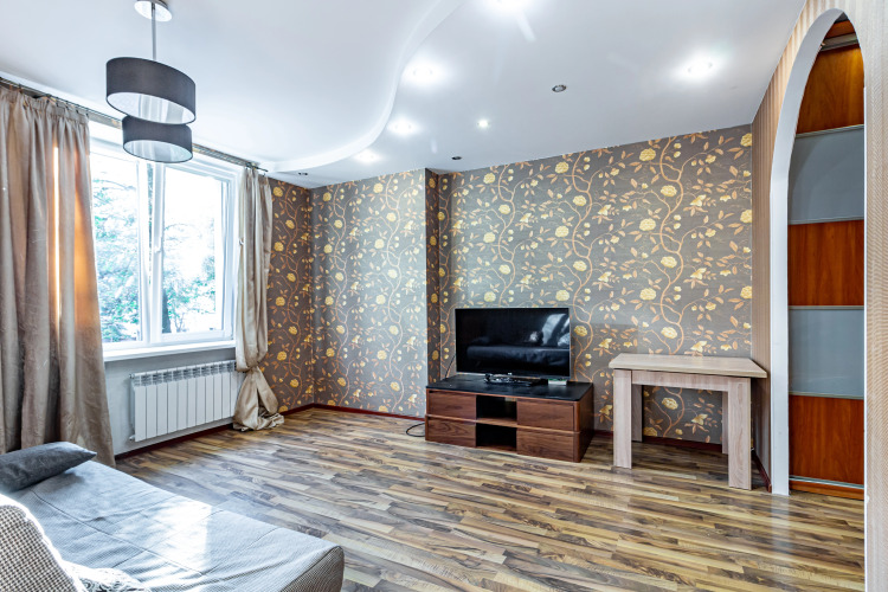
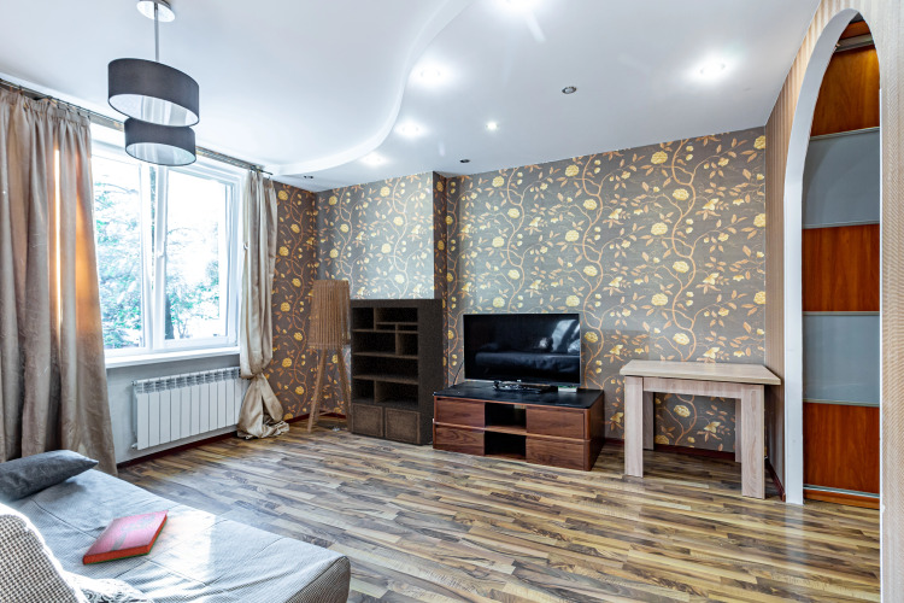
+ bookshelf [348,298,445,447]
+ hardback book [81,509,170,567]
+ floor lamp [306,279,352,433]
